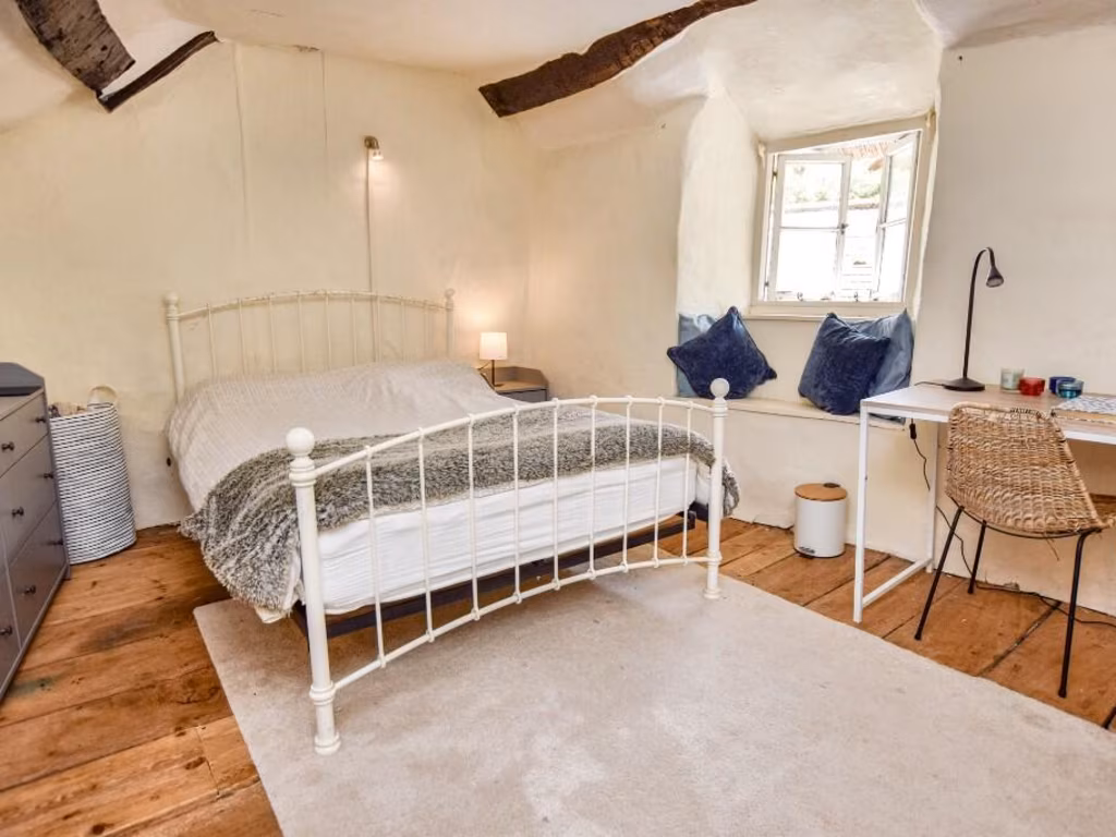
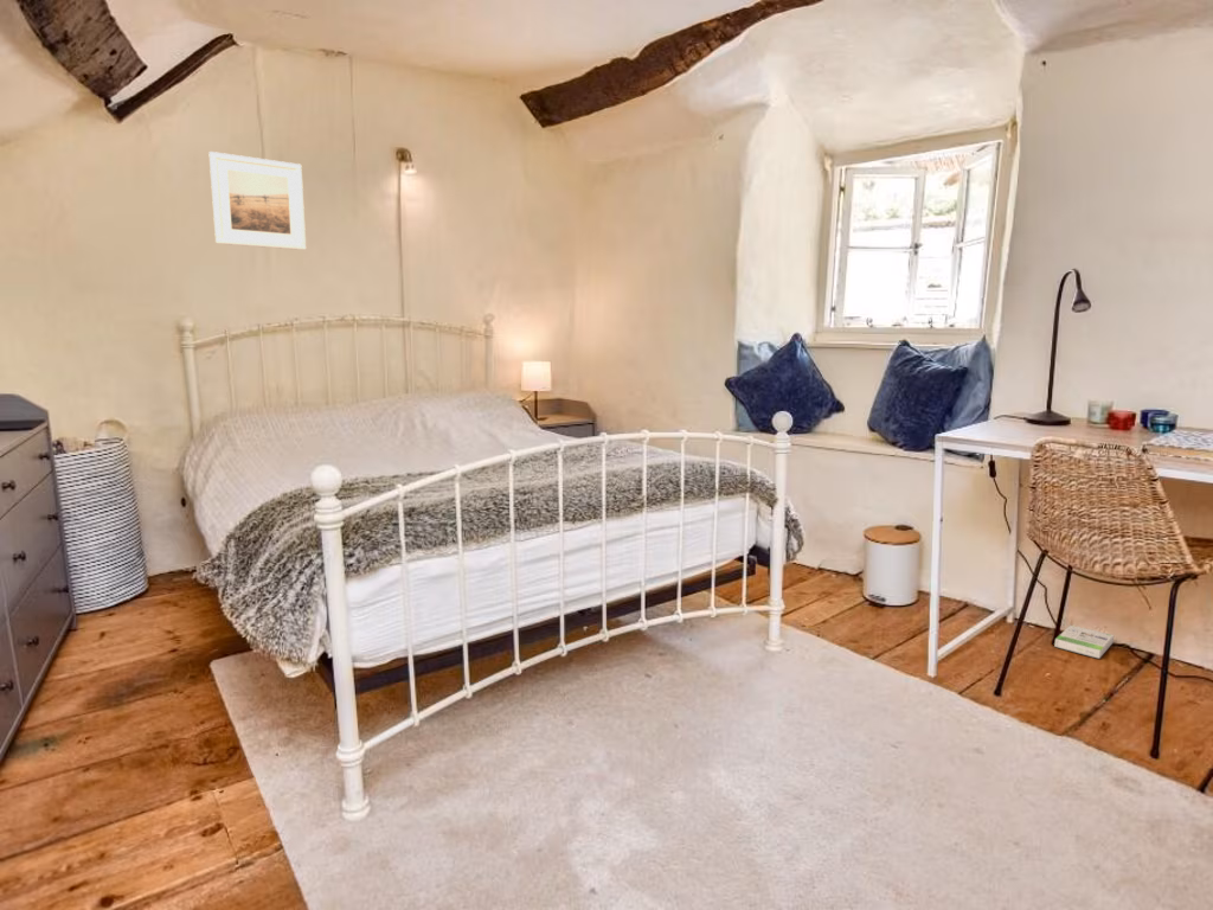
+ box [1053,623,1115,660]
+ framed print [207,150,307,251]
